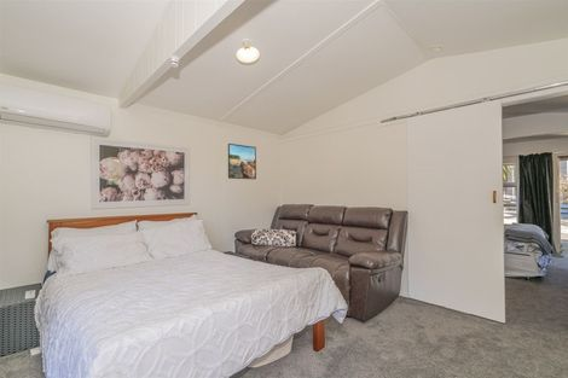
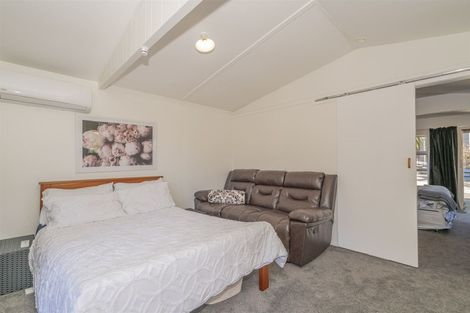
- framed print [227,143,257,180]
